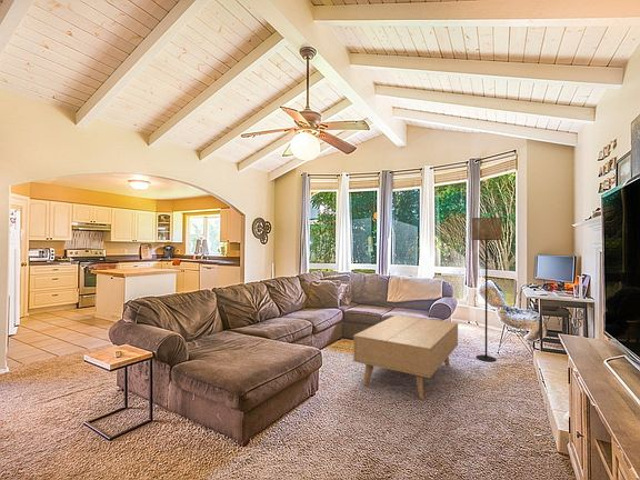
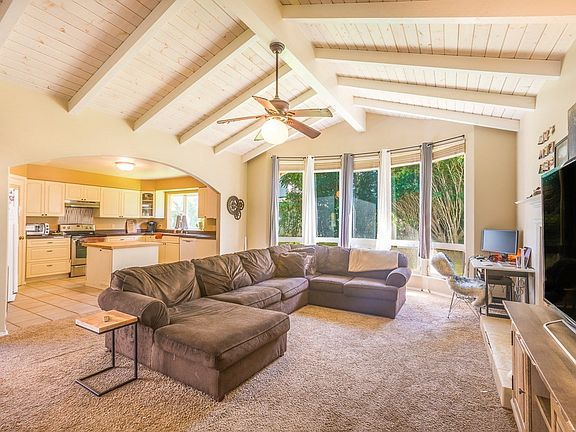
- coffee table [352,314,459,400]
- floor lamp [470,217,503,362]
